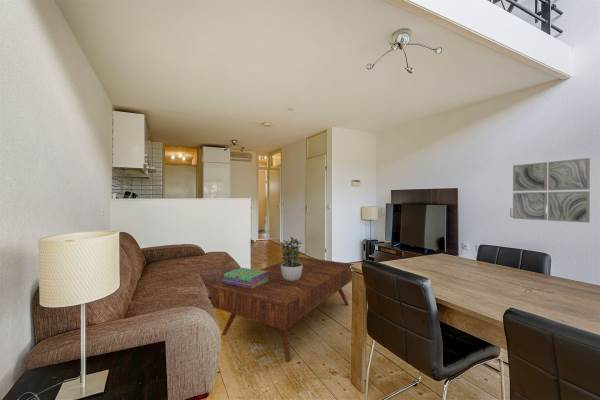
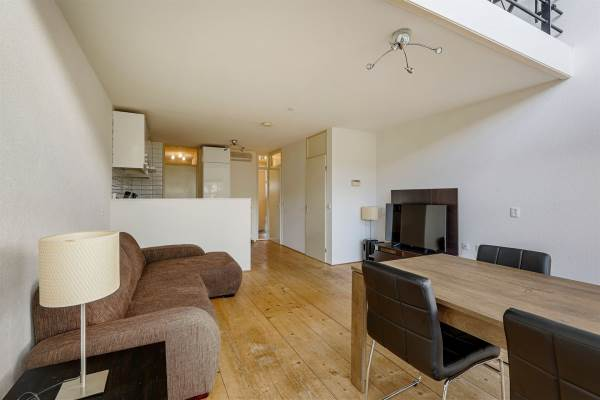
- coffee table [210,256,355,362]
- potted plant [278,236,303,281]
- stack of books [222,267,269,289]
- wall art [512,157,591,224]
